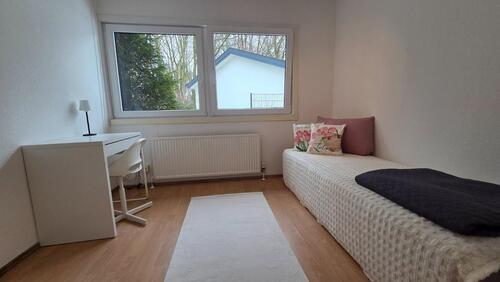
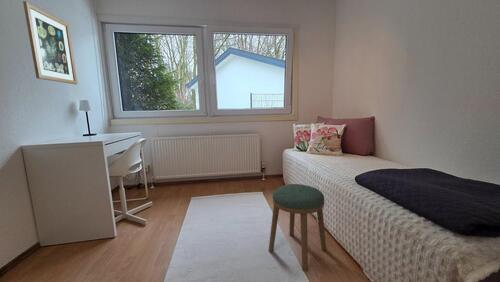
+ wall art [22,0,78,85]
+ stool [268,183,327,273]
